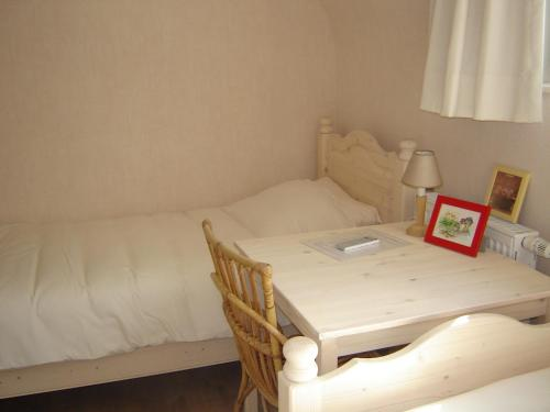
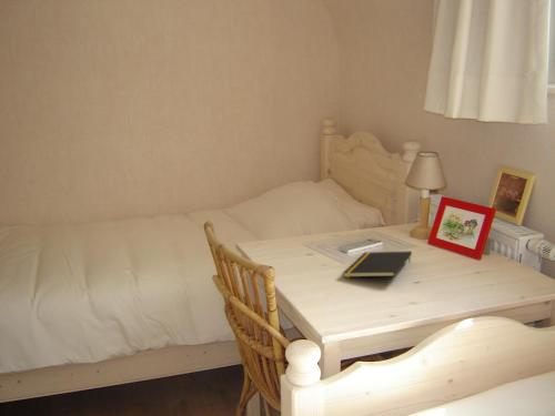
+ notepad [342,250,413,278]
